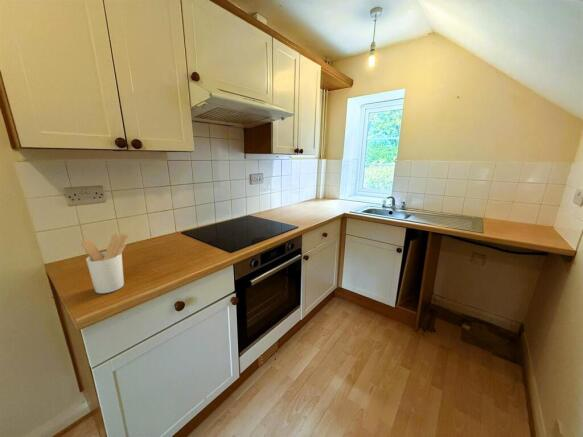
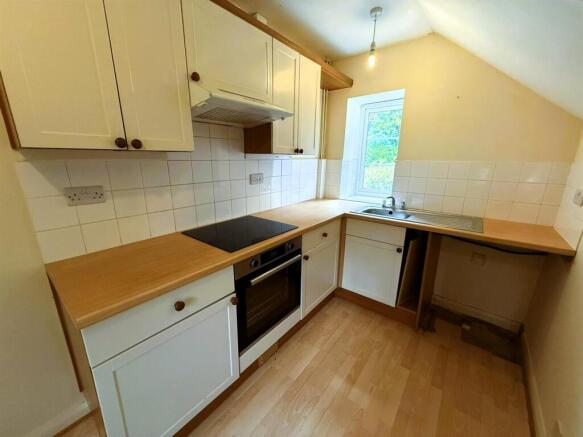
- utensil holder [81,233,129,294]
